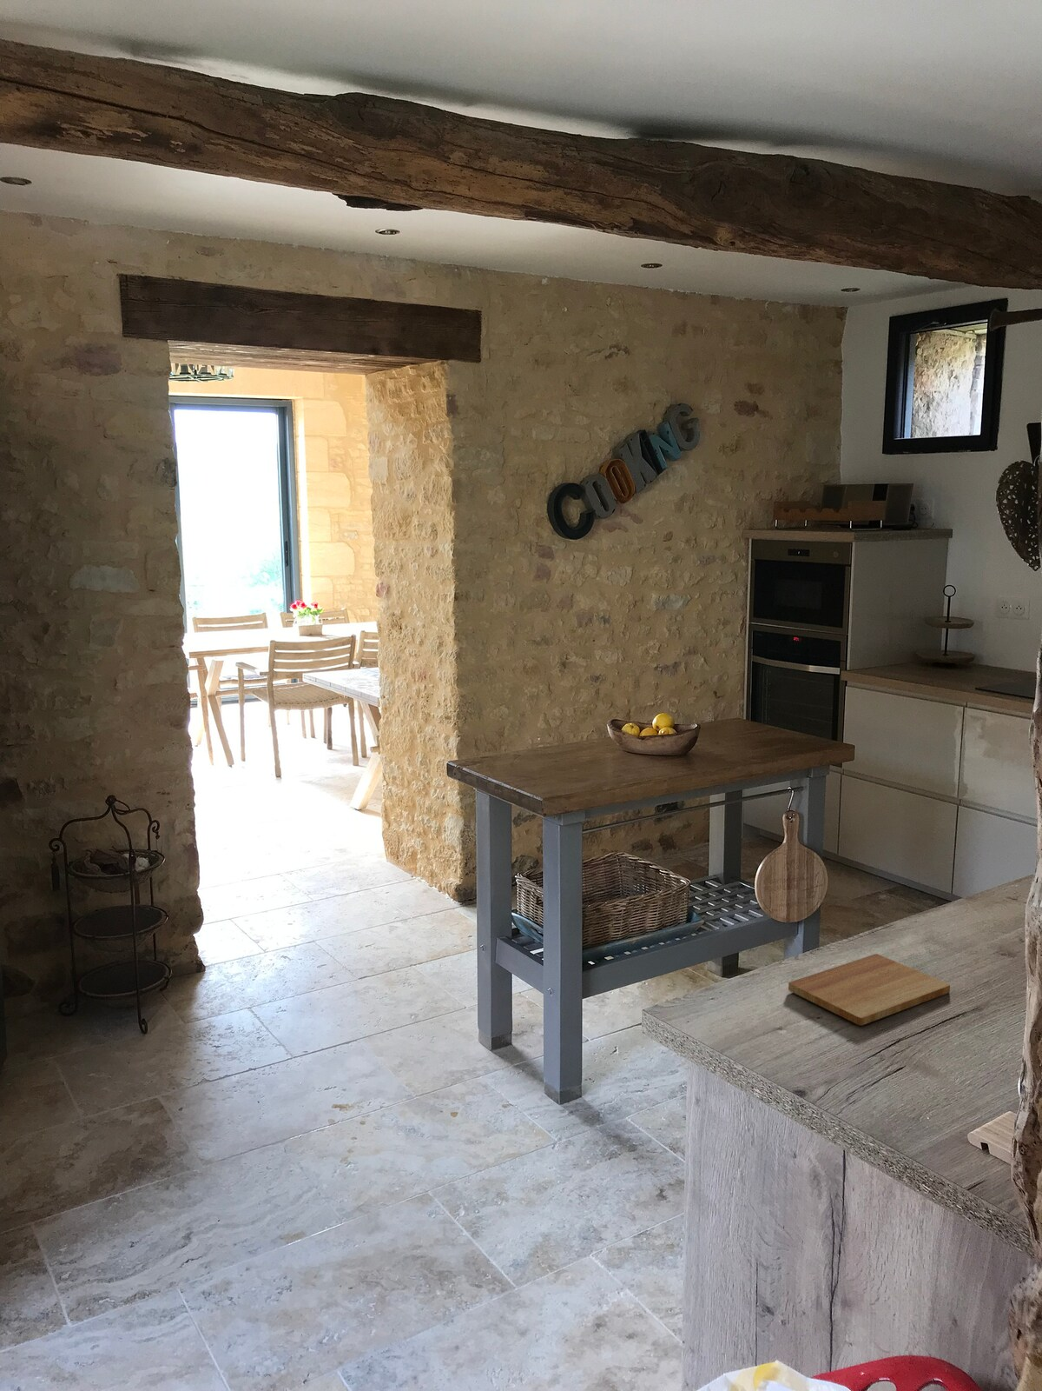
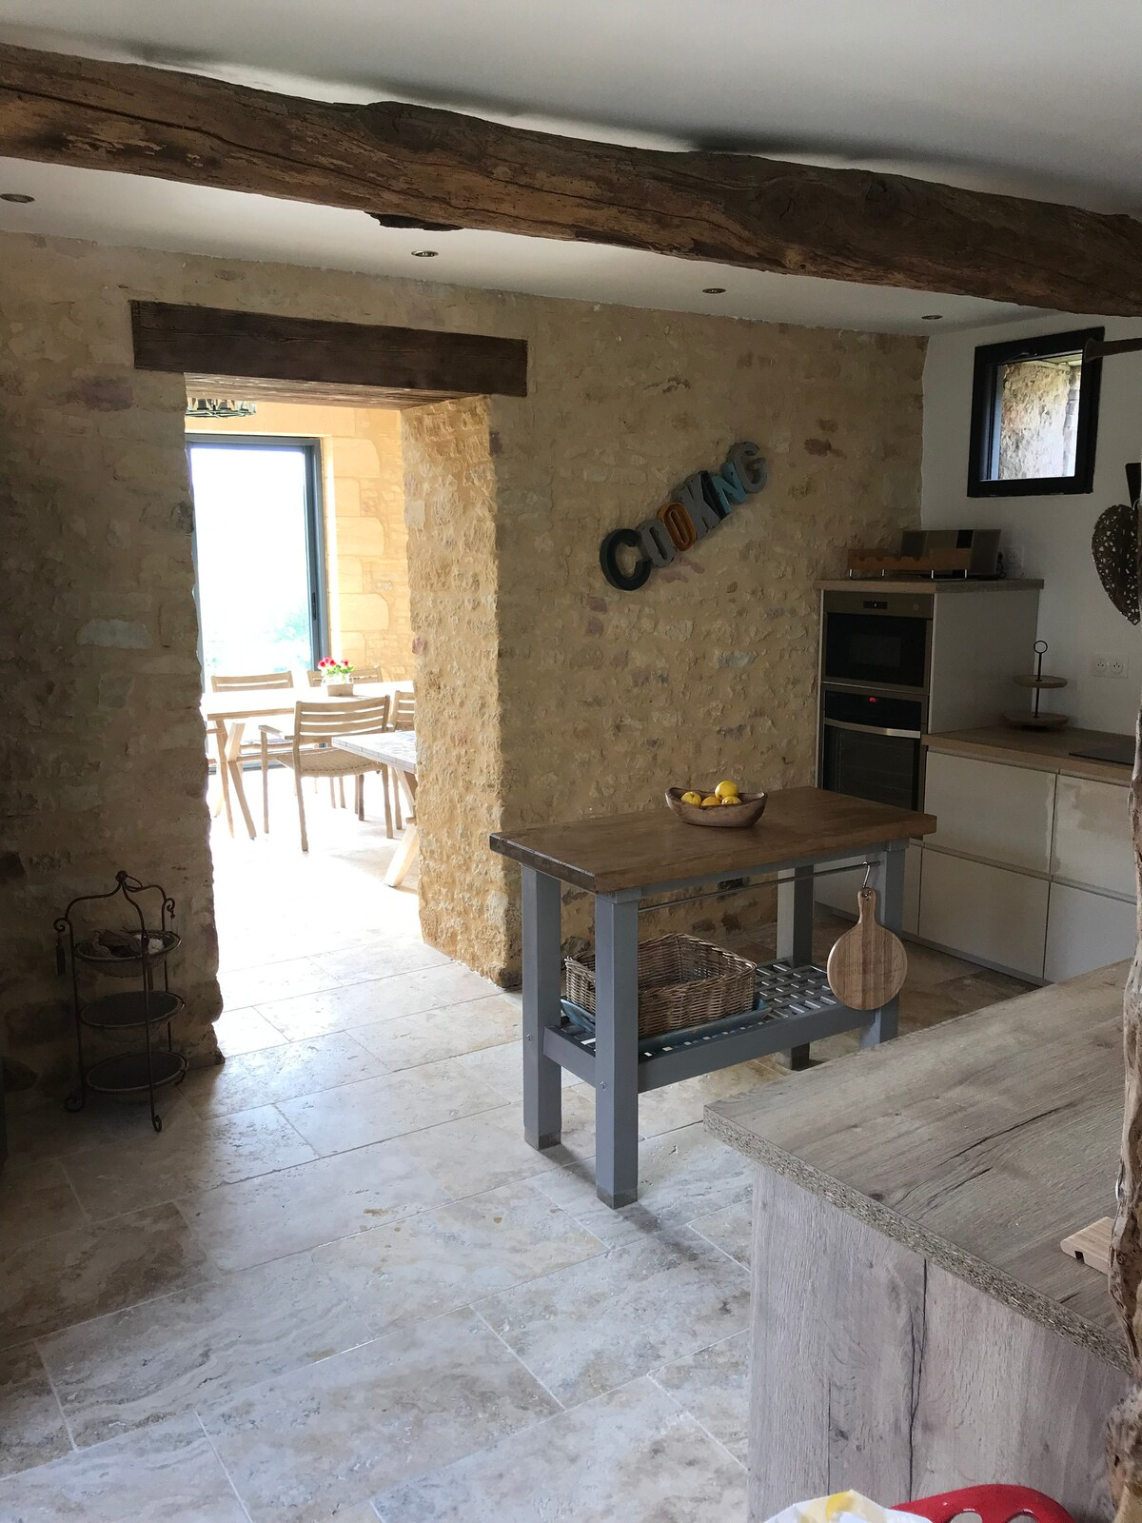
- cutting board [788,953,951,1026]
